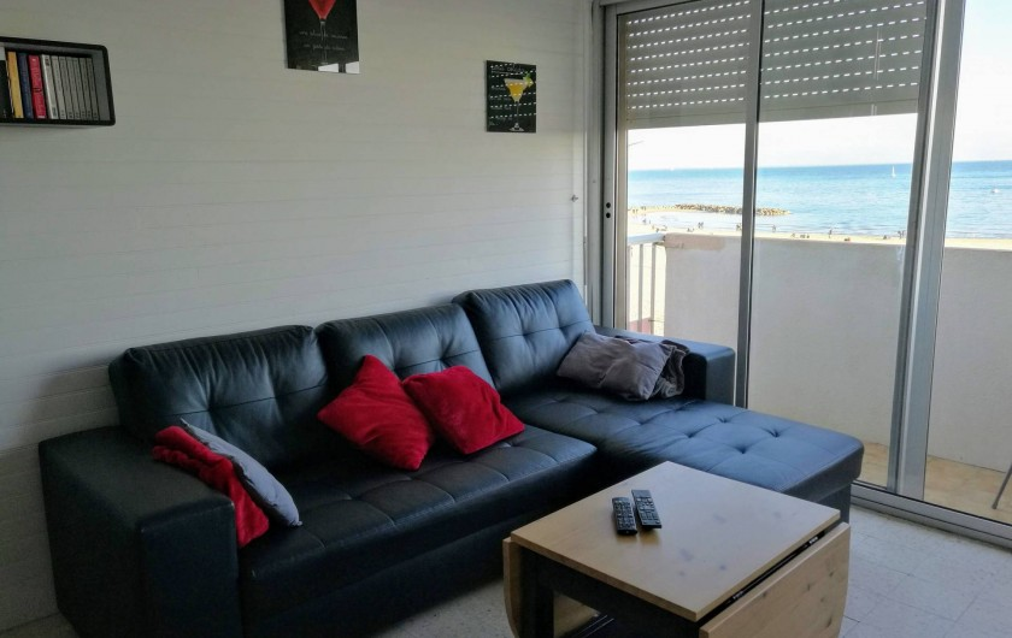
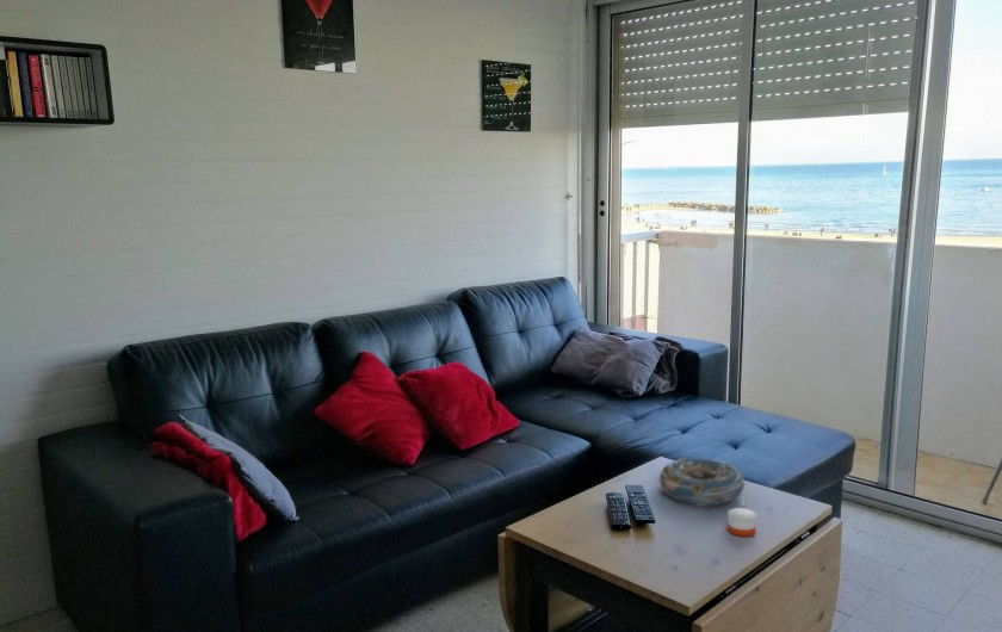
+ decorative bowl [657,457,747,508]
+ candle [726,507,757,538]
